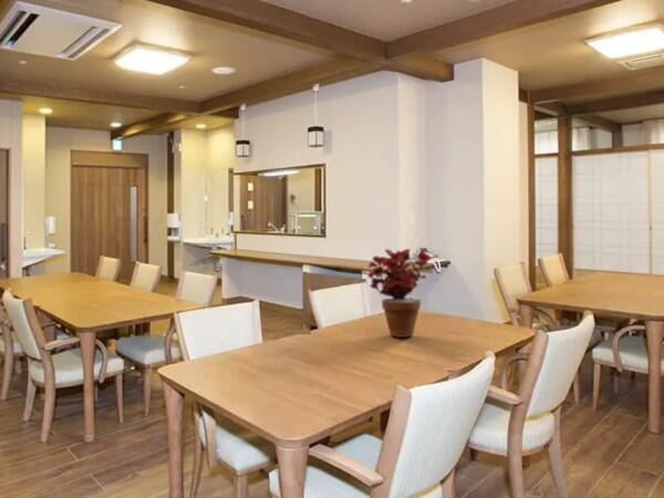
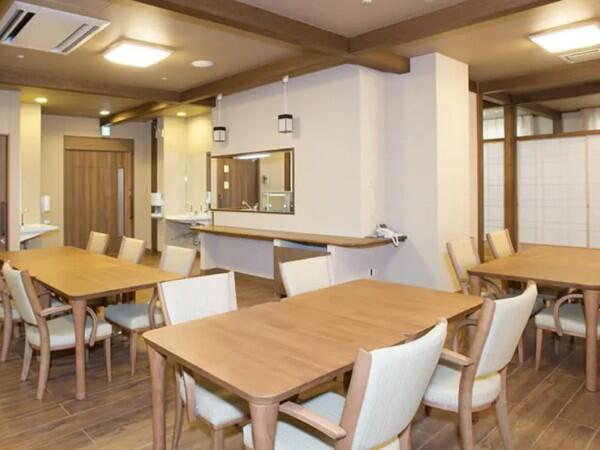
- potted plant [360,248,439,339]
